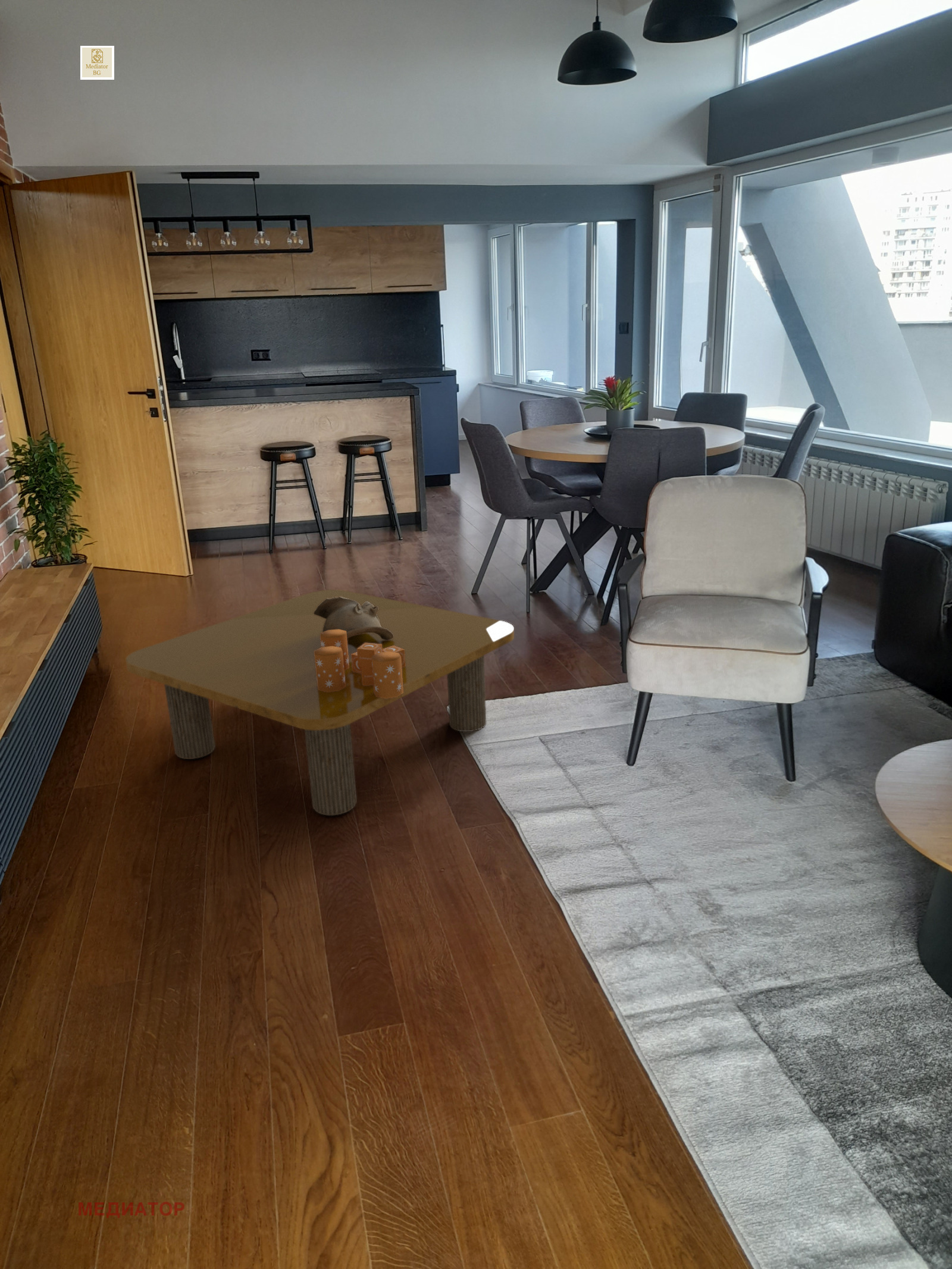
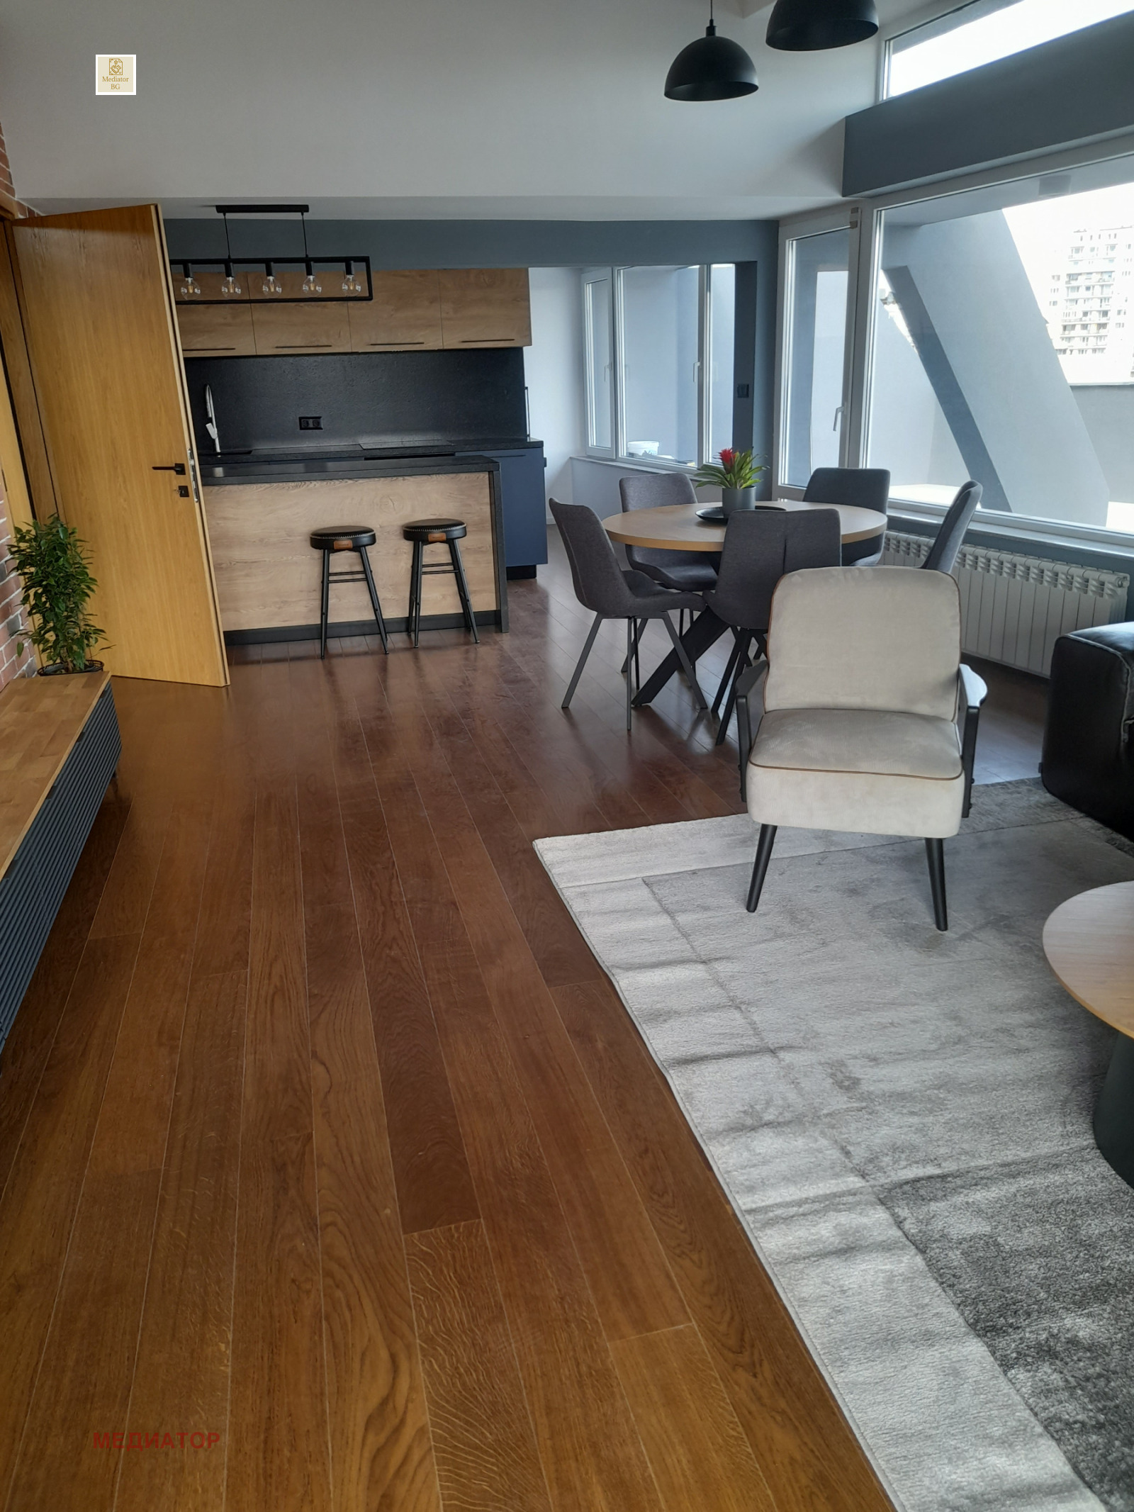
- coffee table [125,589,515,816]
- candle [314,629,406,698]
- decorative bowl [314,596,394,640]
